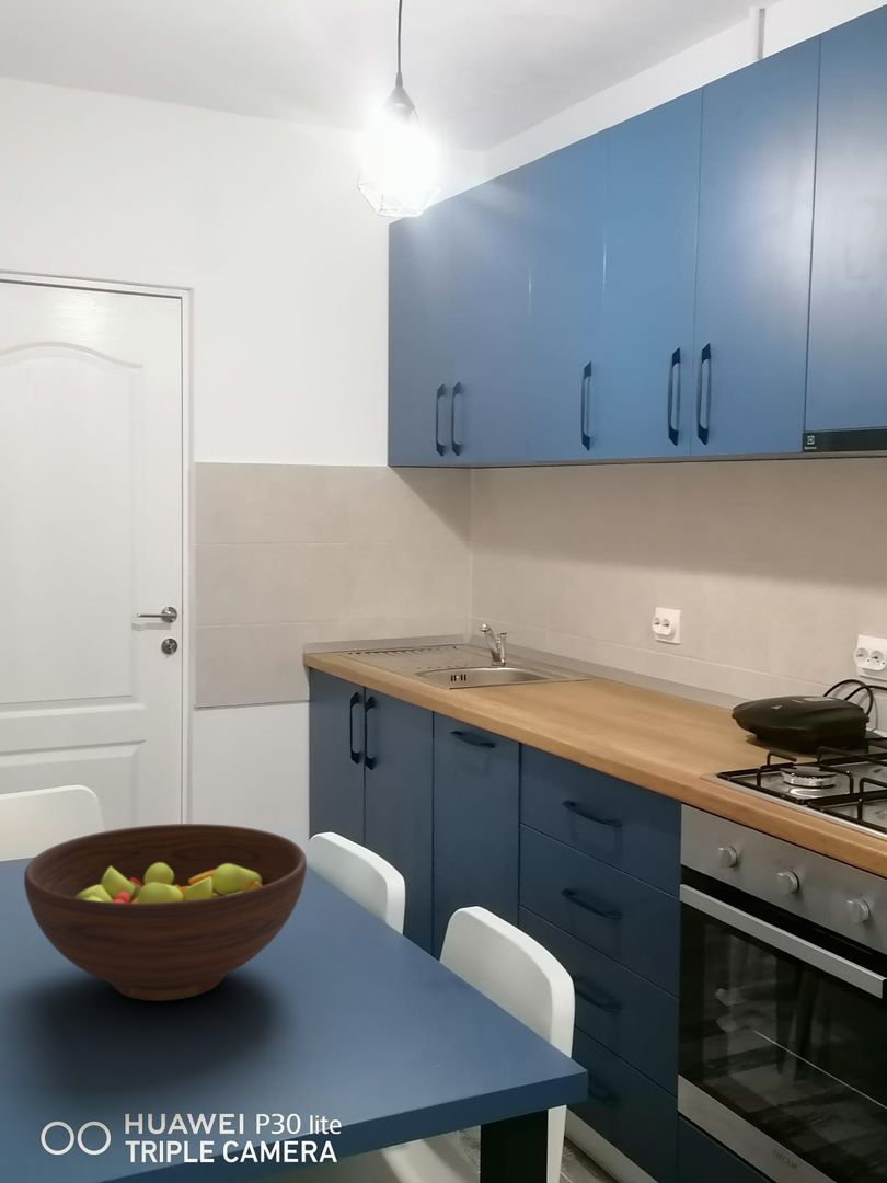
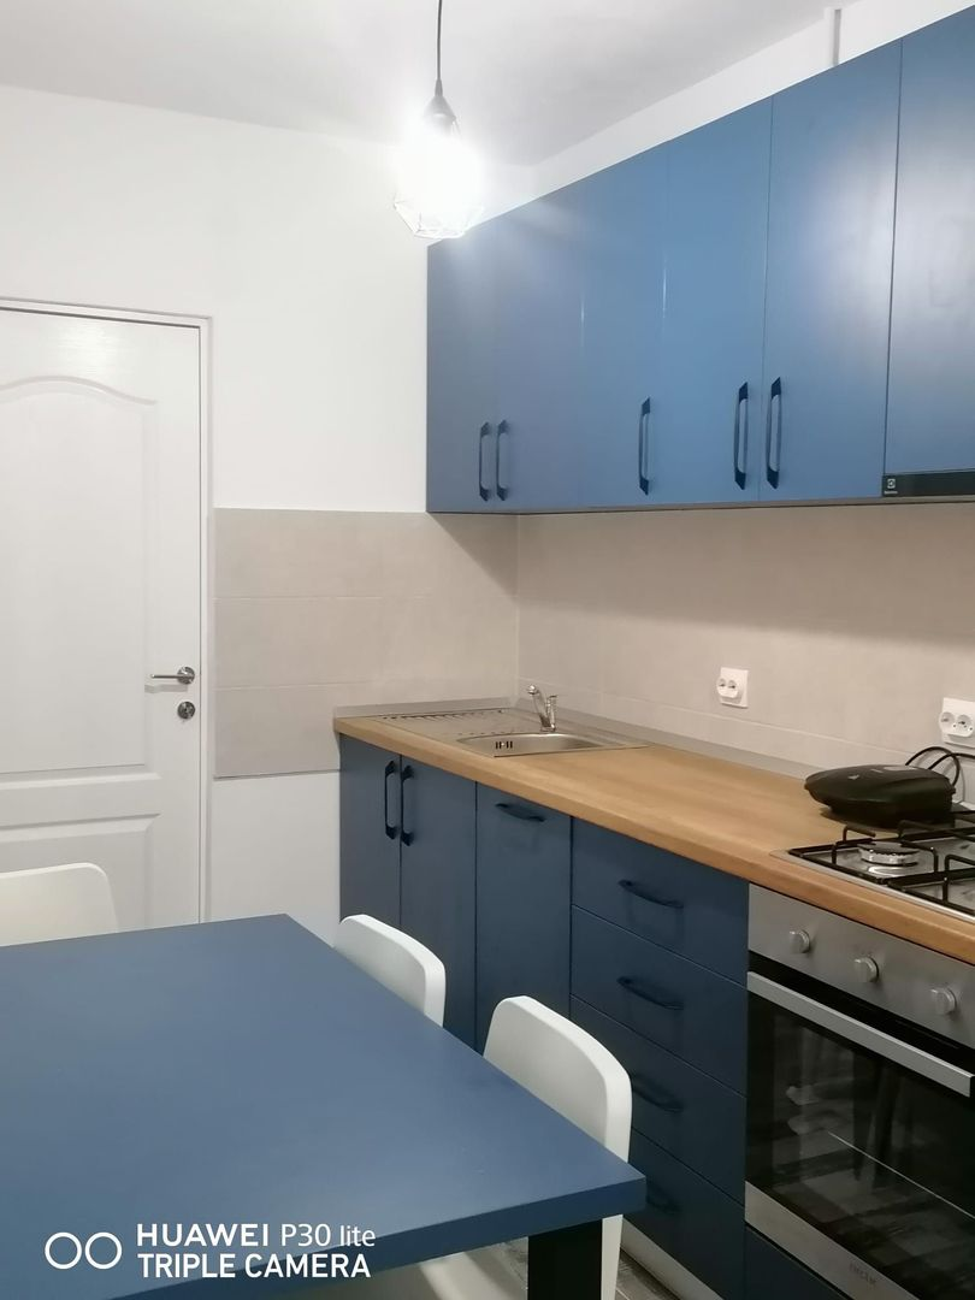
- fruit bowl [23,823,308,1002]
